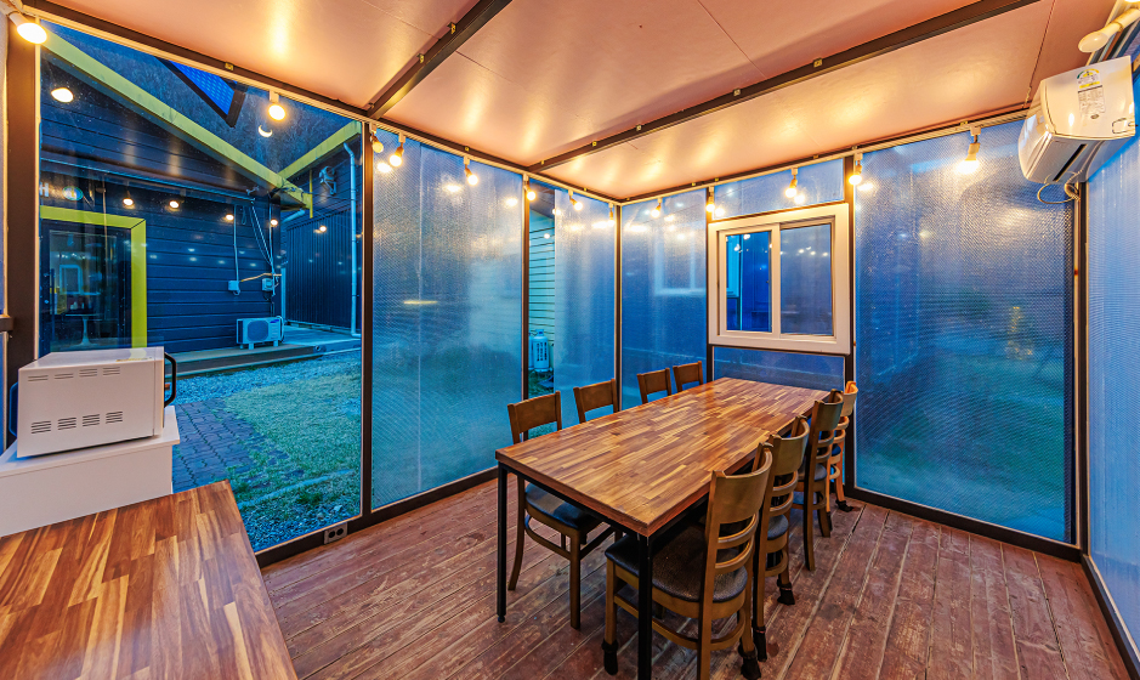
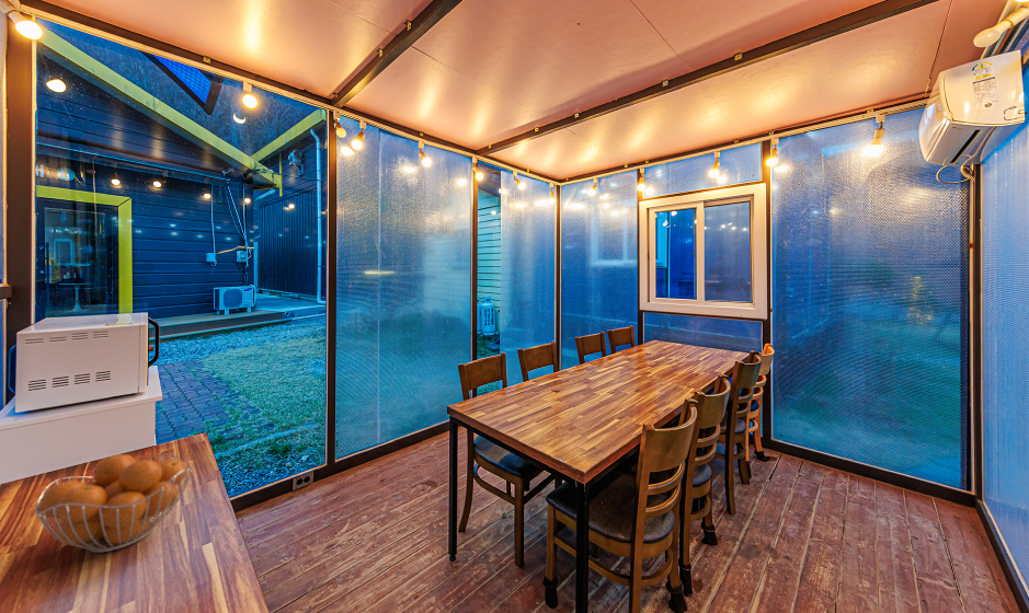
+ fruit basket [34,452,193,554]
